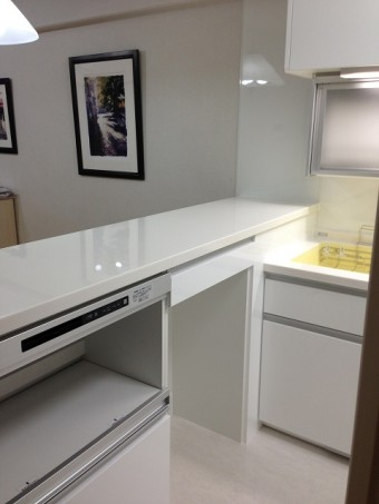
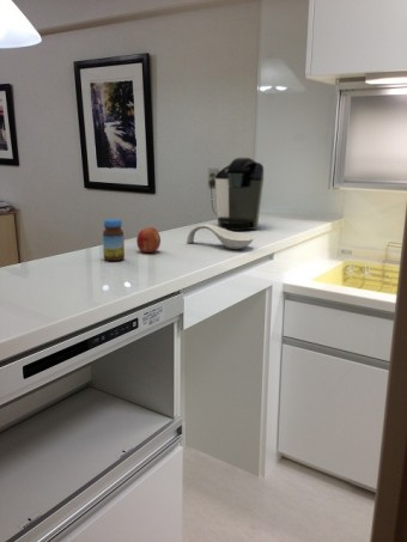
+ jar [102,218,126,262]
+ fruit [135,226,162,254]
+ coffee maker [206,157,265,232]
+ spoon rest [186,223,255,250]
